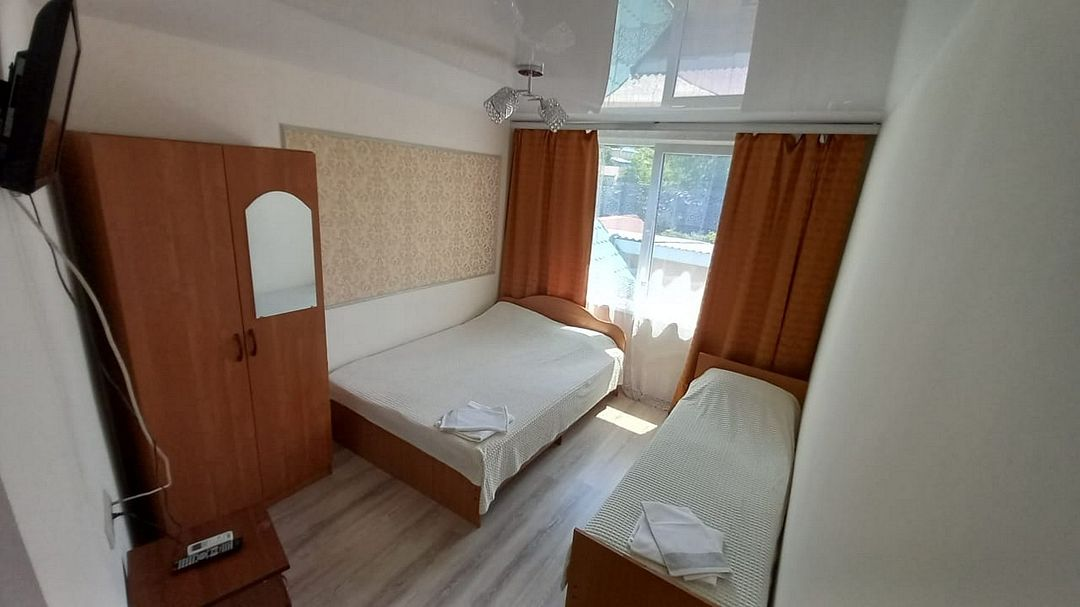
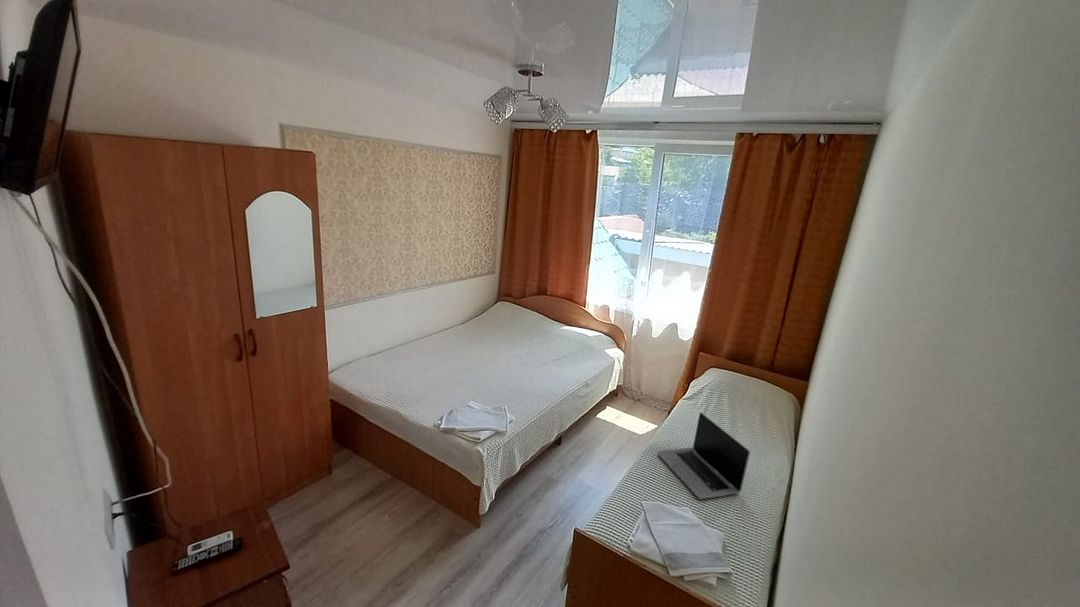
+ laptop [657,411,751,500]
